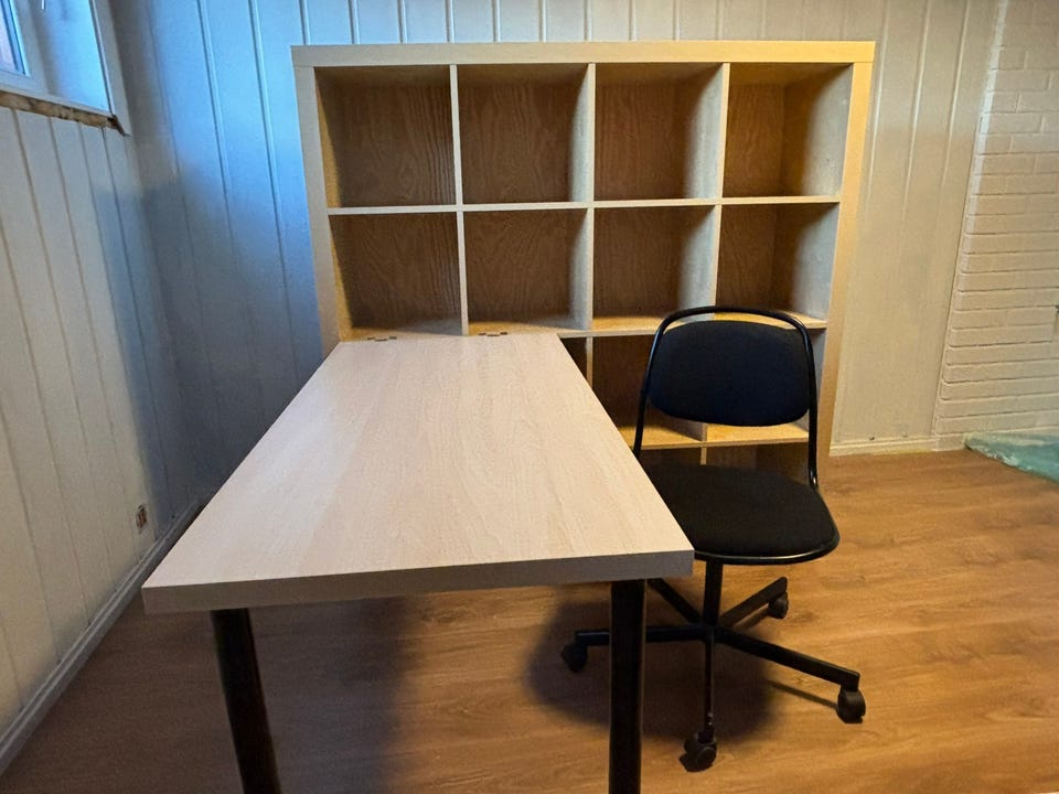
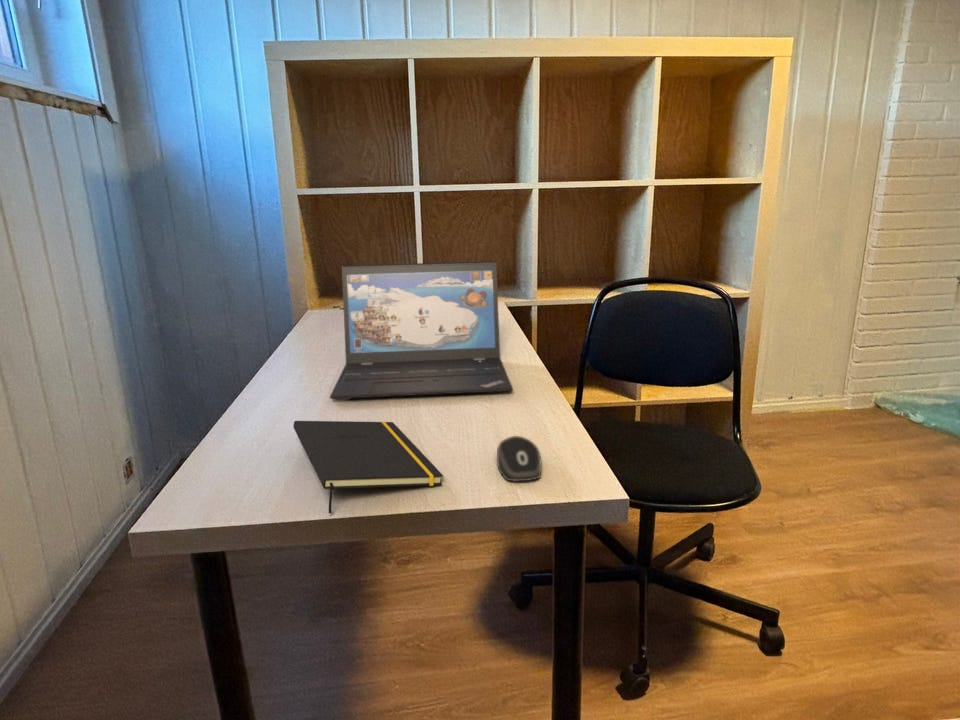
+ computer mouse [496,435,542,482]
+ notepad [293,420,444,515]
+ laptop [329,260,514,400]
